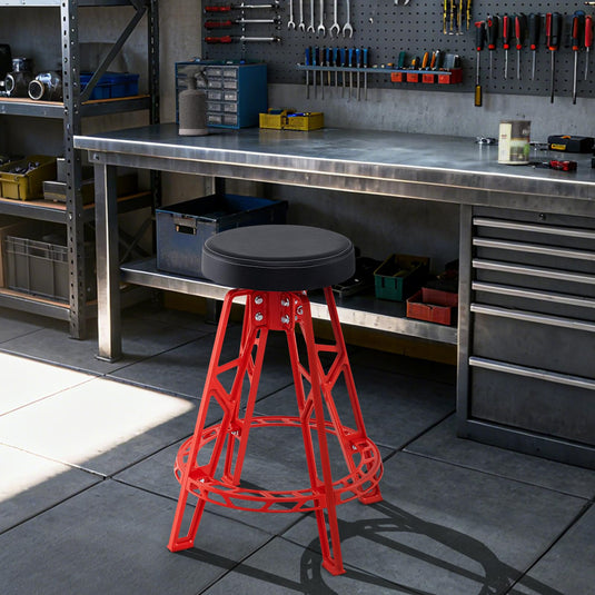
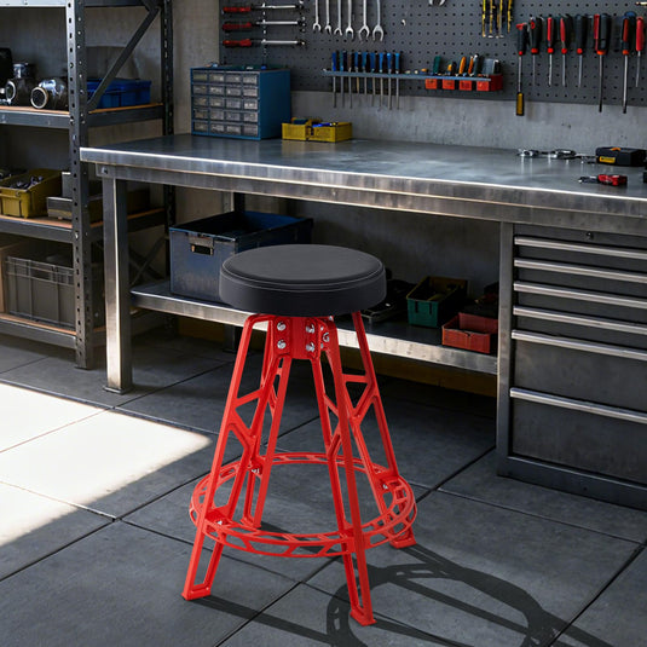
- spray bottle [178,63,210,136]
- coffee can [497,119,533,165]
